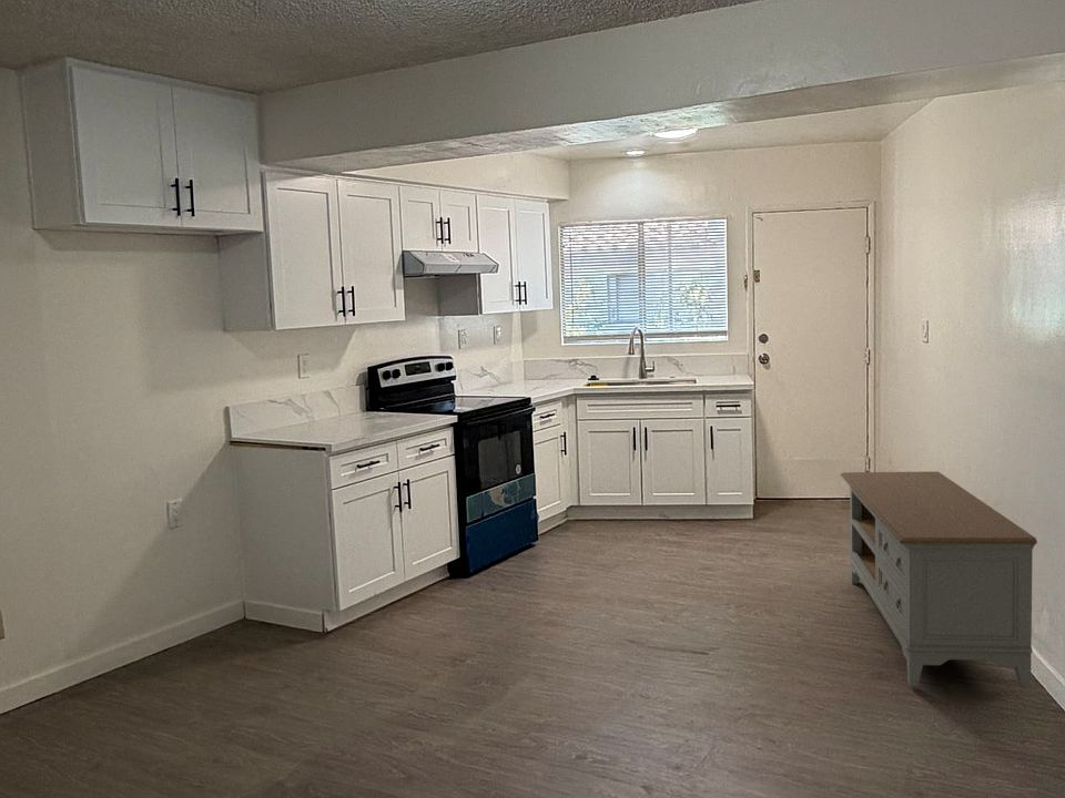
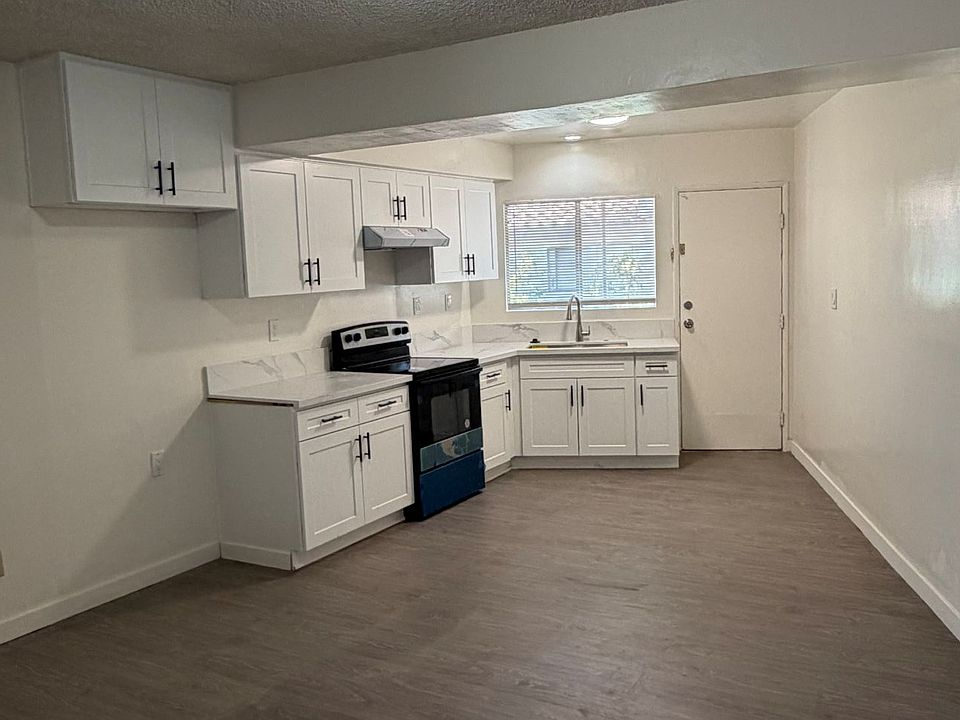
- media console [840,471,1038,689]
